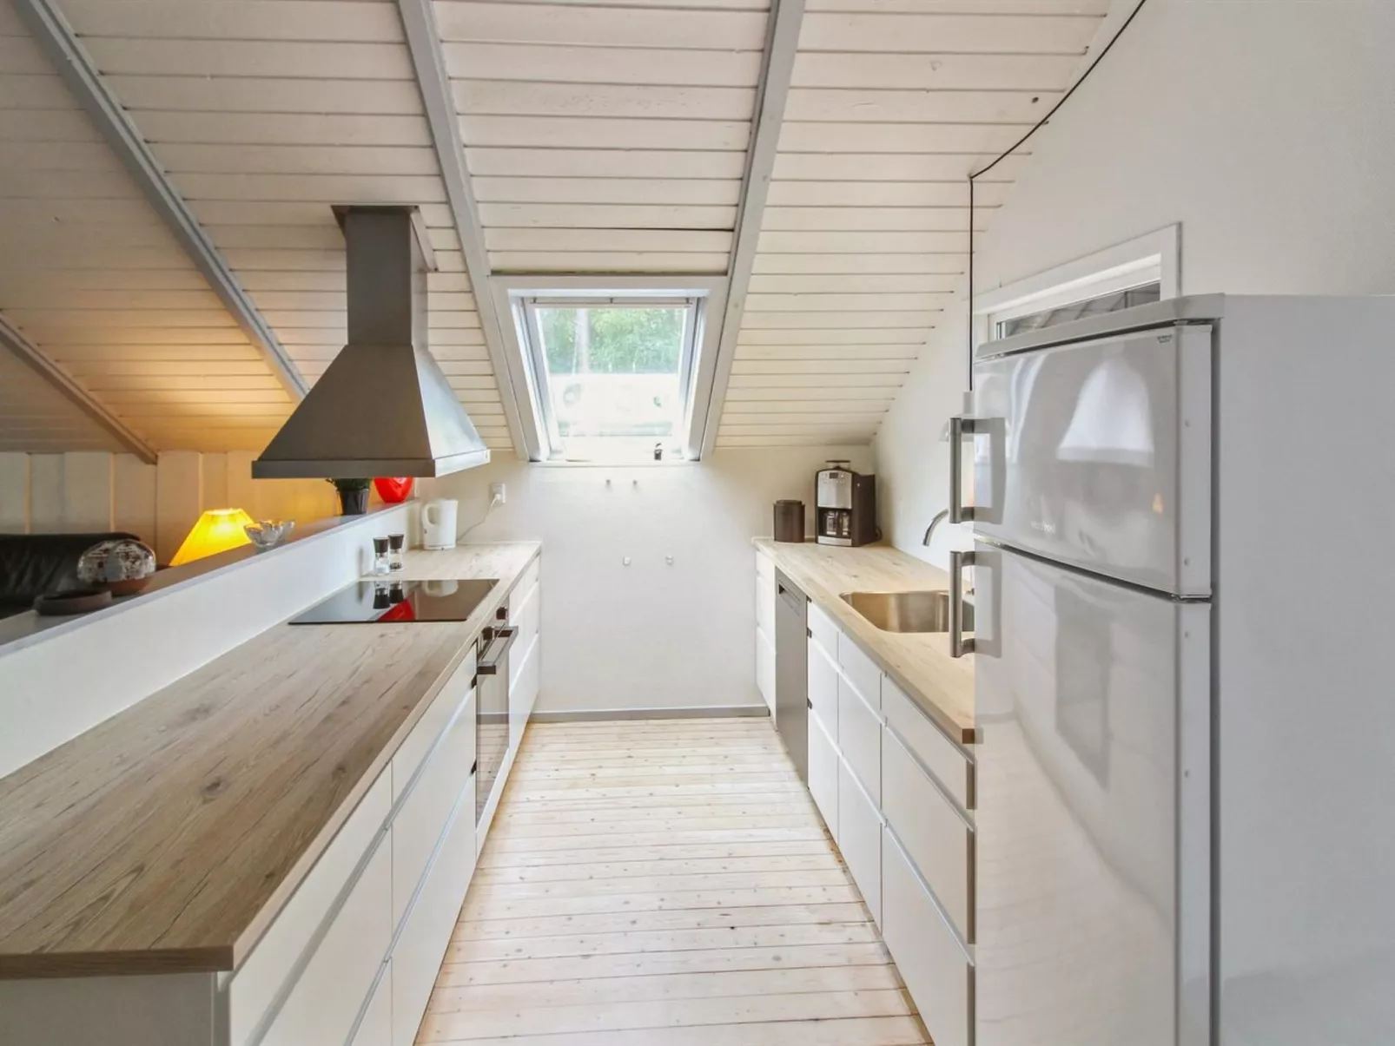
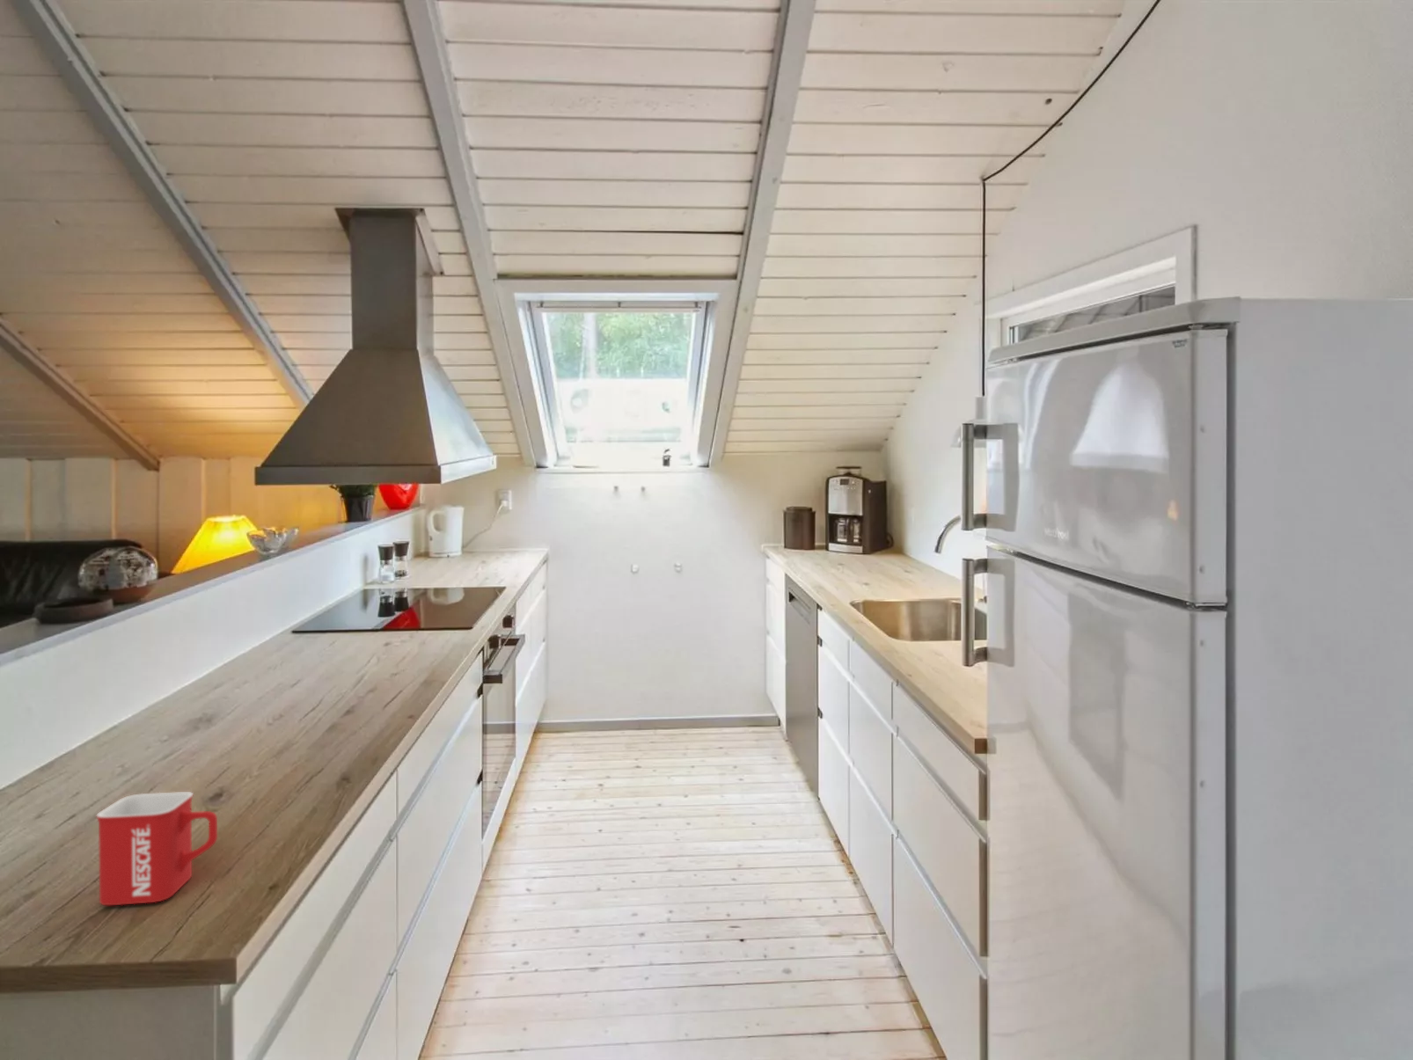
+ mug [95,791,218,906]
